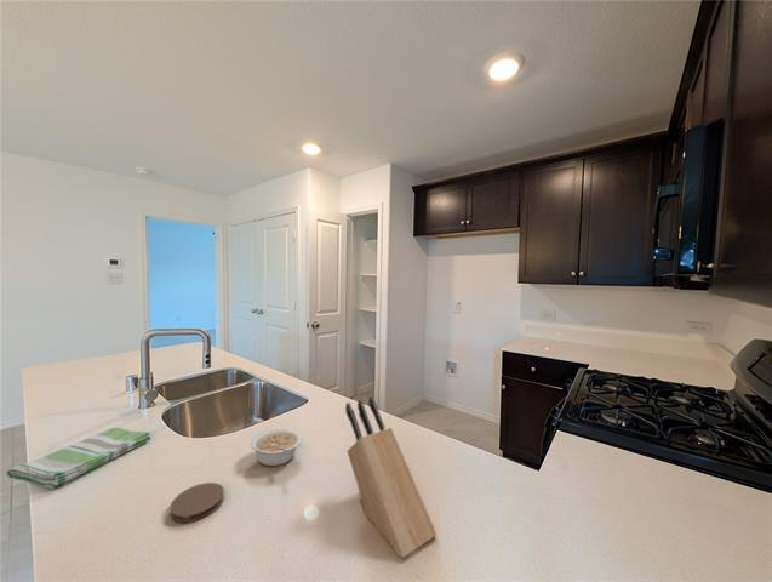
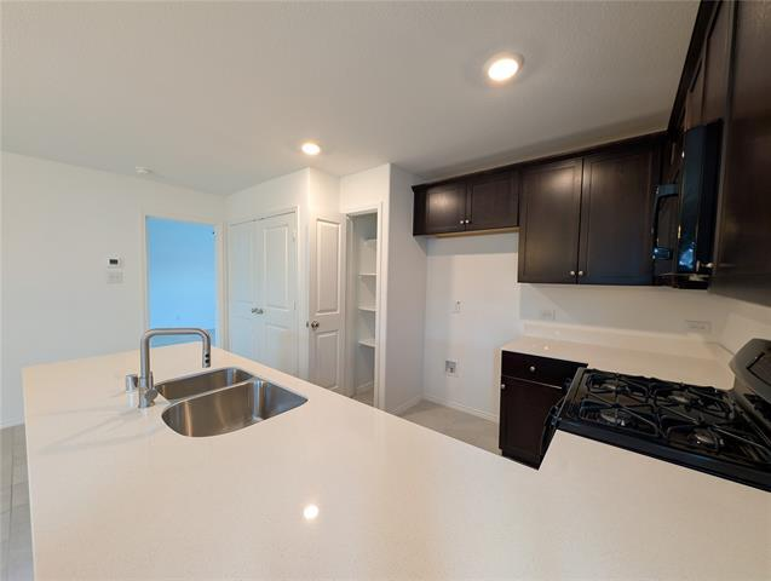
- dish towel [5,427,151,490]
- knife block [344,395,438,559]
- coaster [168,481,225,524]
- legume [250,428,303,467]
